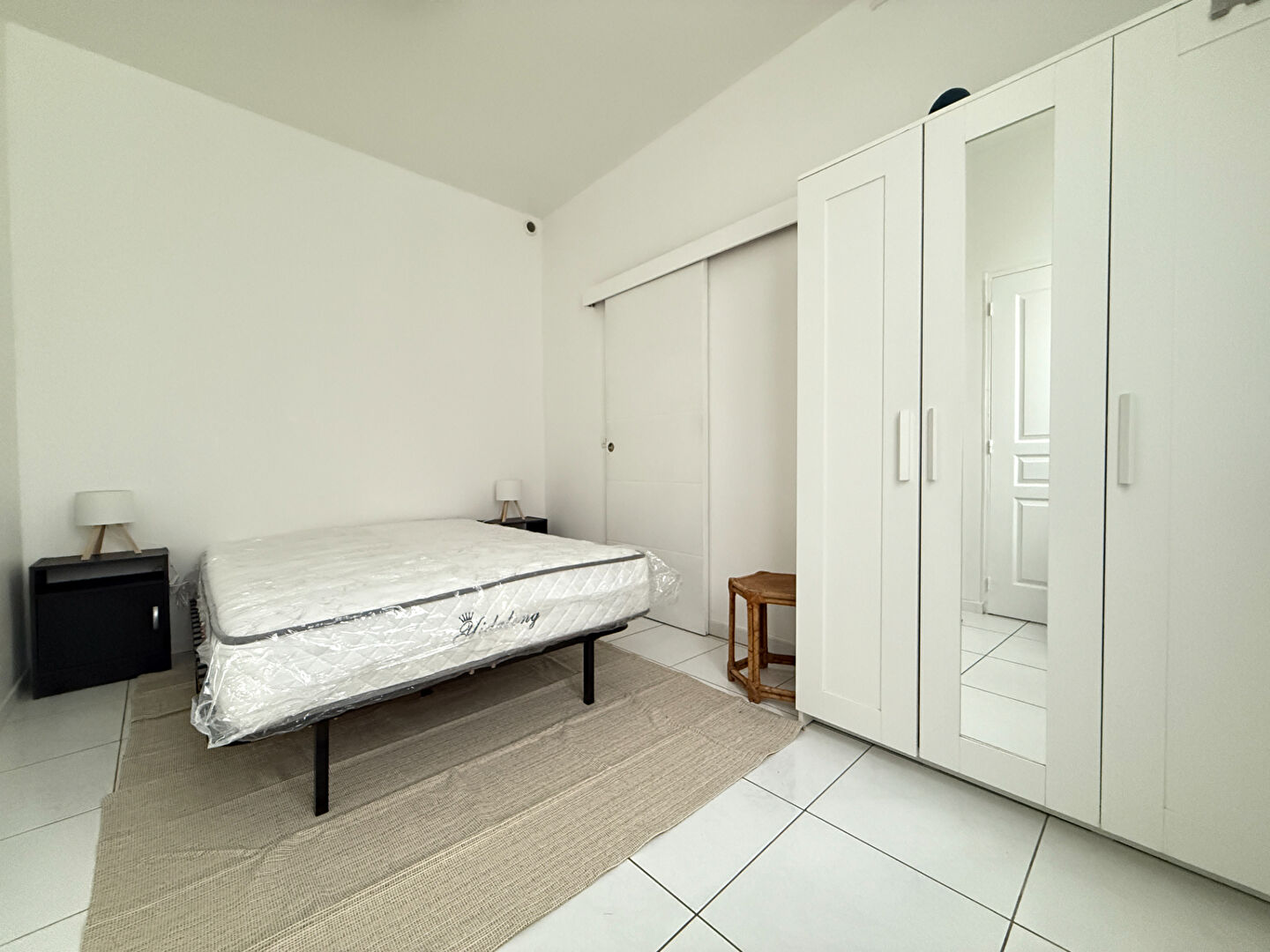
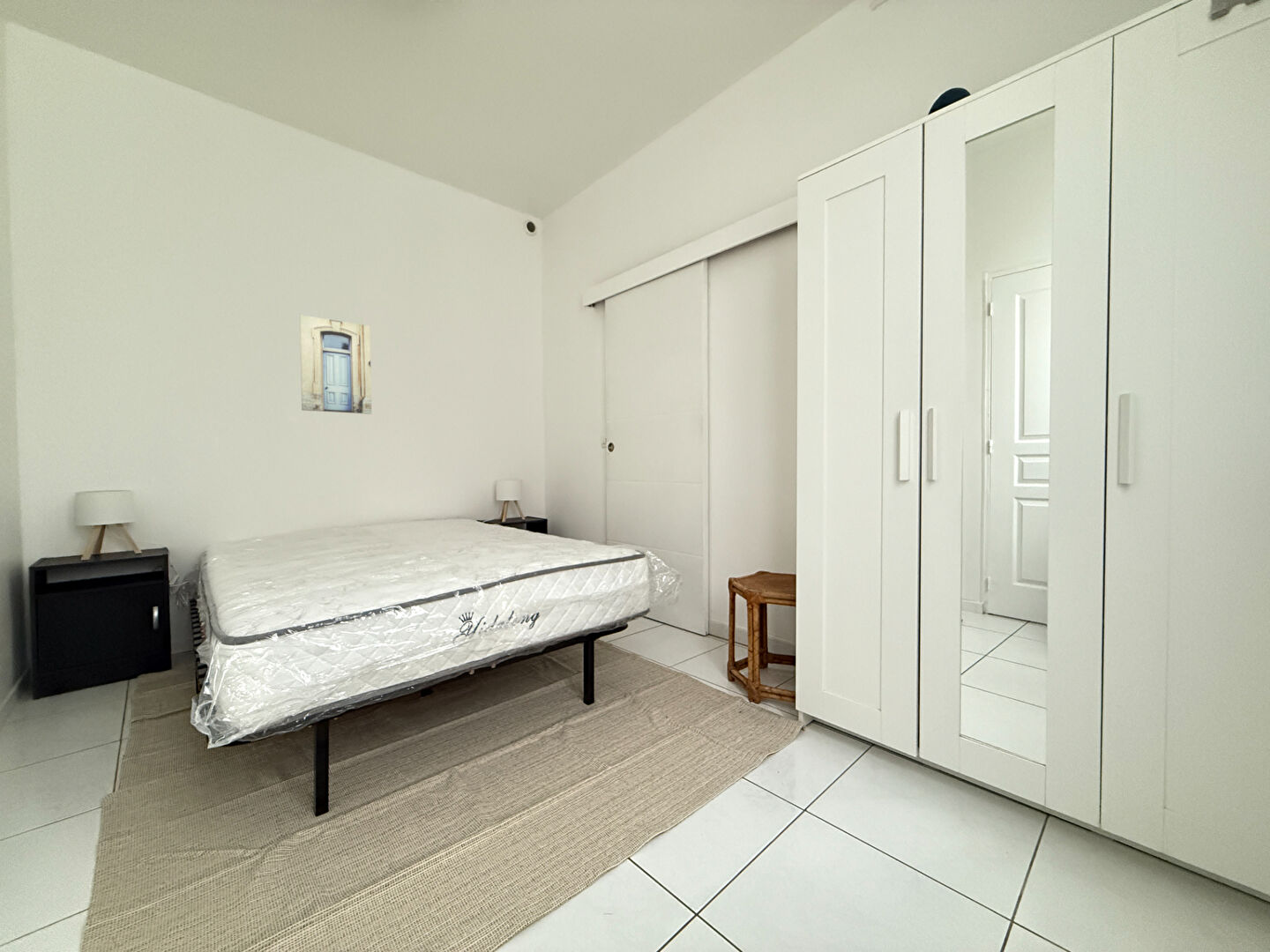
+ wall art [299,314,372,415]
